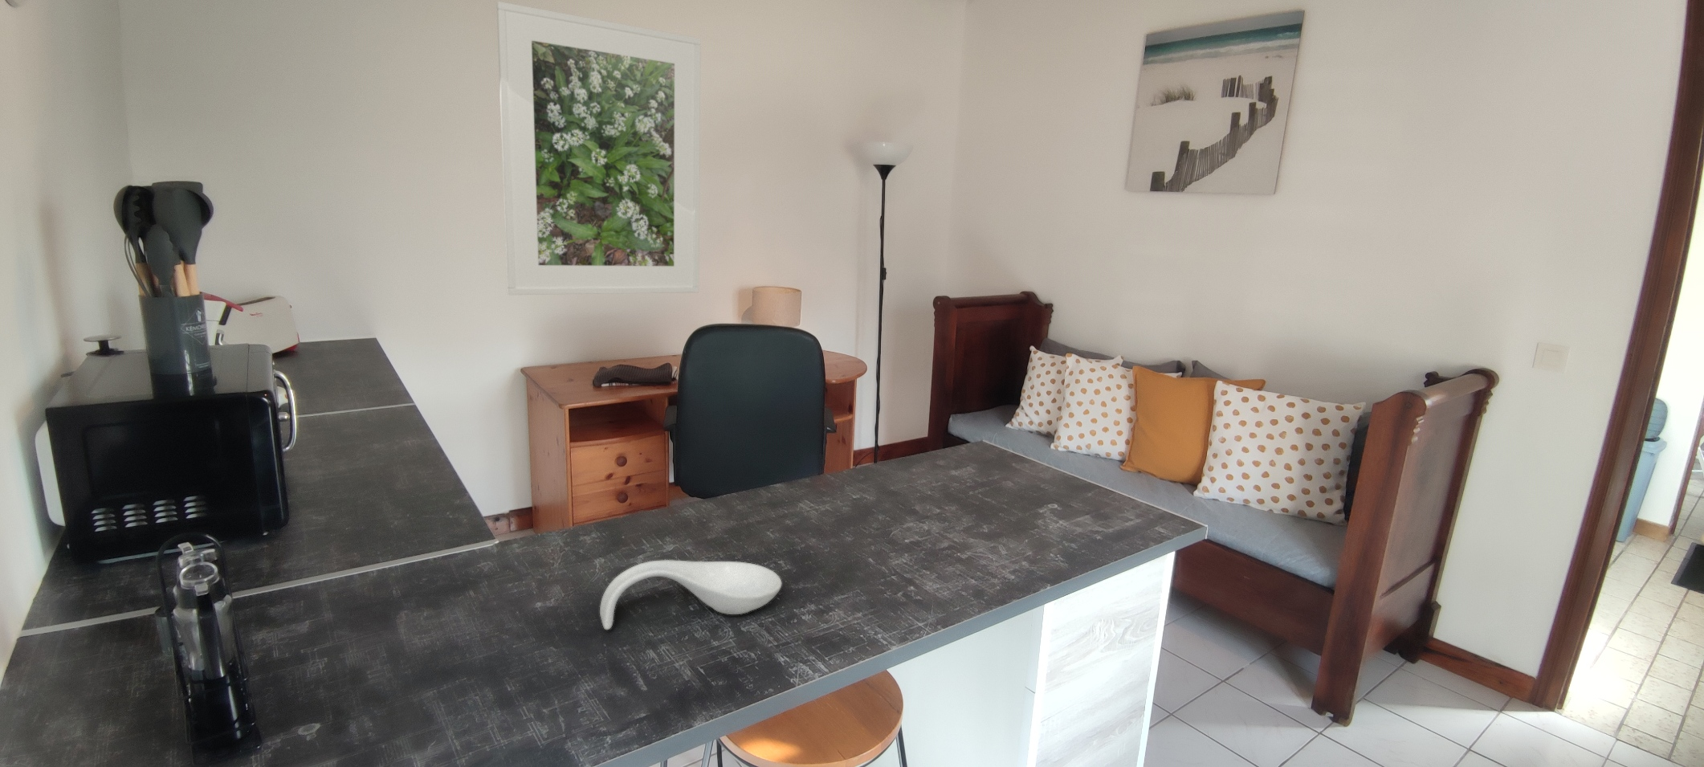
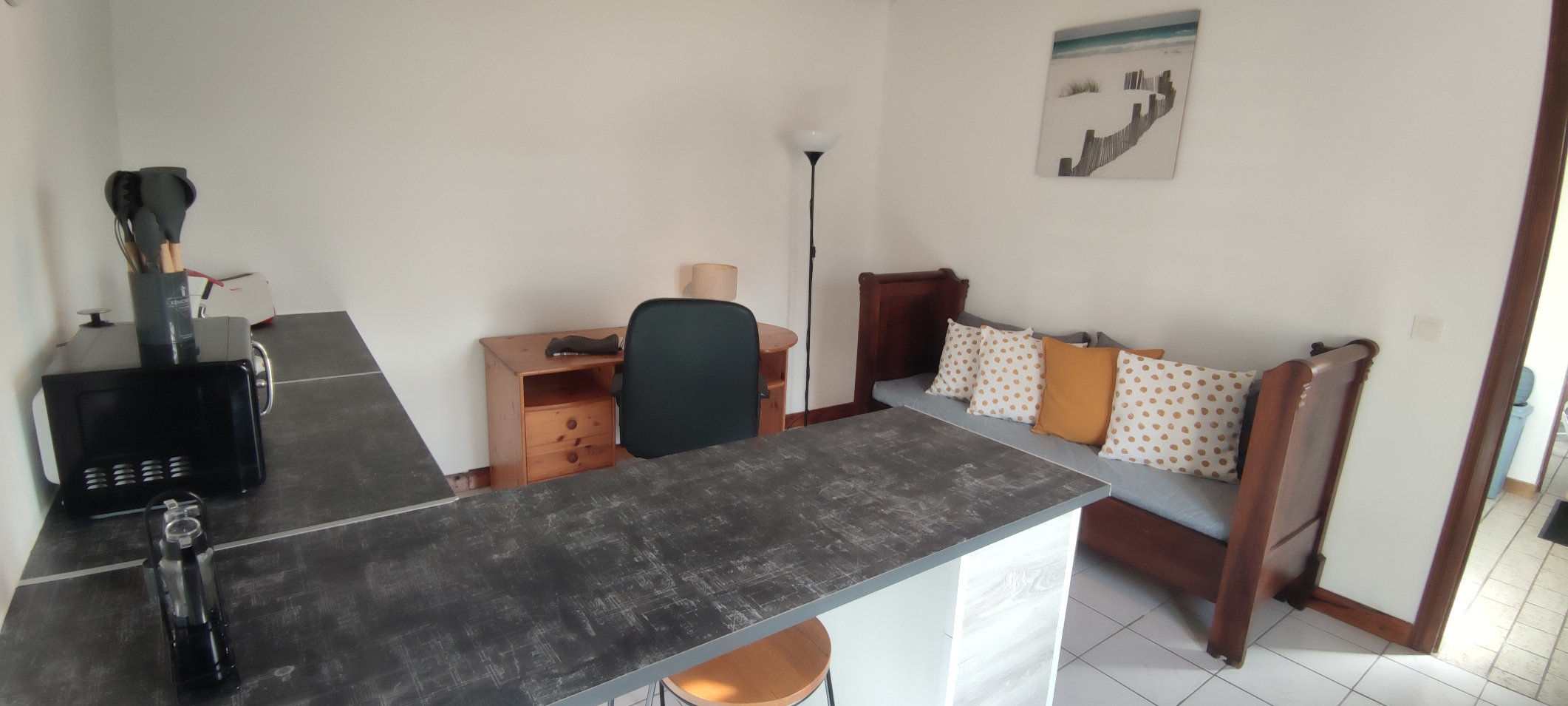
- spoon rest [599,559,782,630]
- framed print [496,1,702,296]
